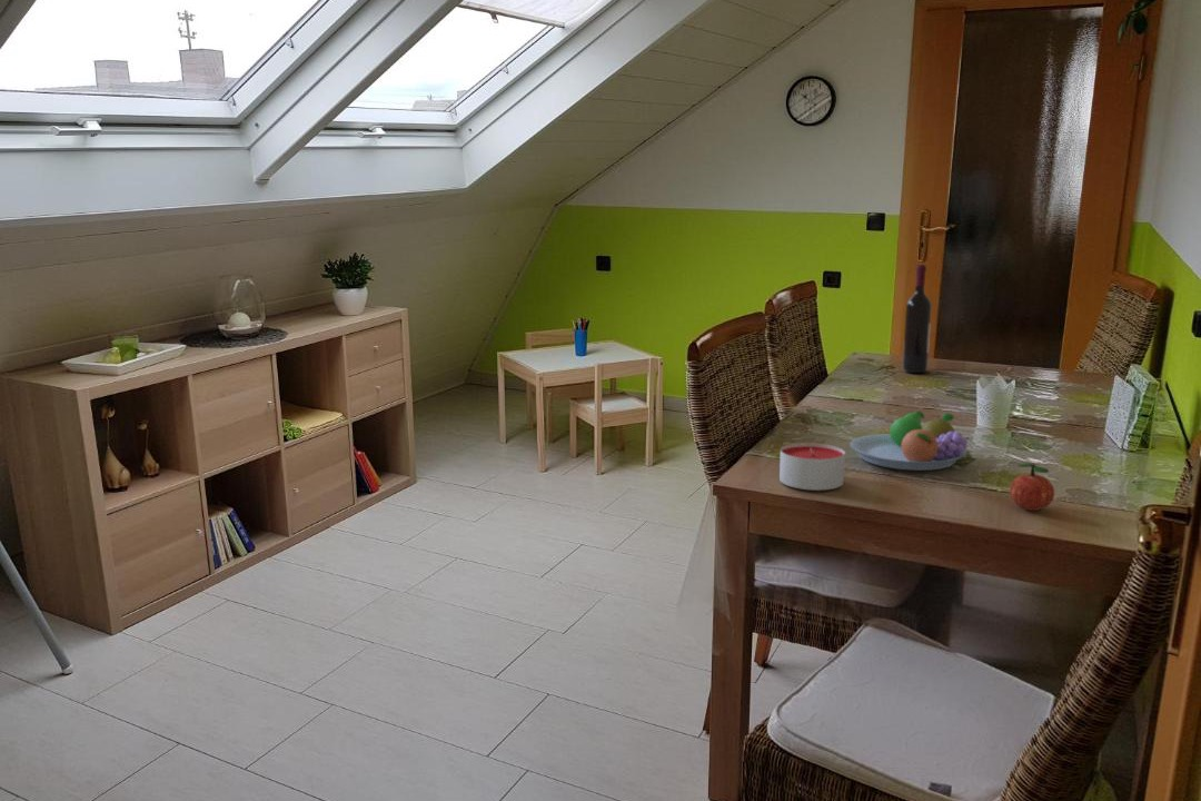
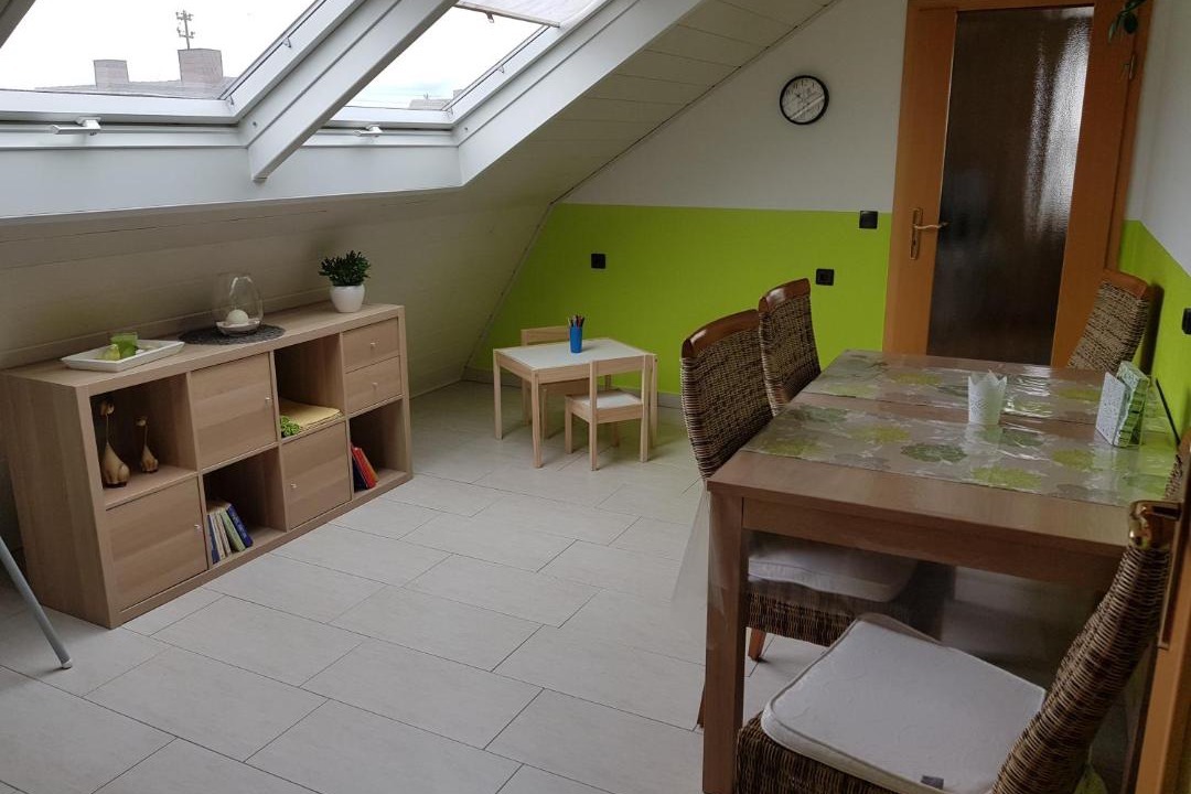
- fruit bowl [848,411,971,472]
- apple [1009,463,1055,512]
- wine bottle [902,264,933,374]
- candle [778,442,846,492]
